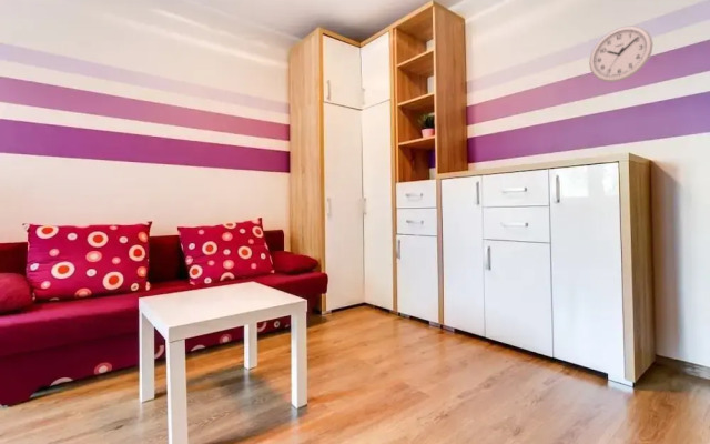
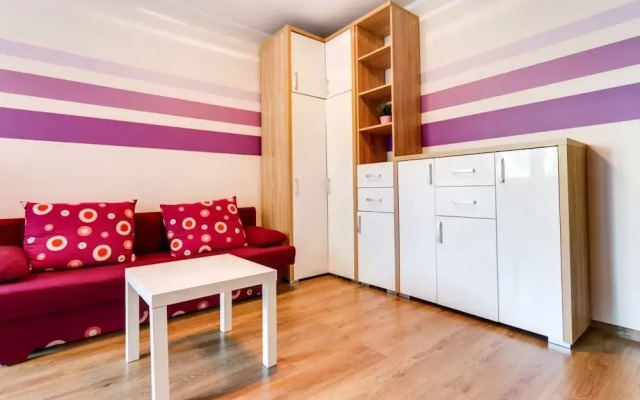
- wall clock [588,24,655,83]
